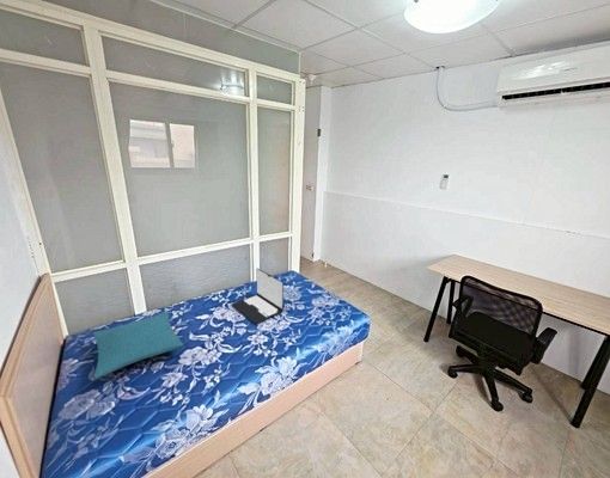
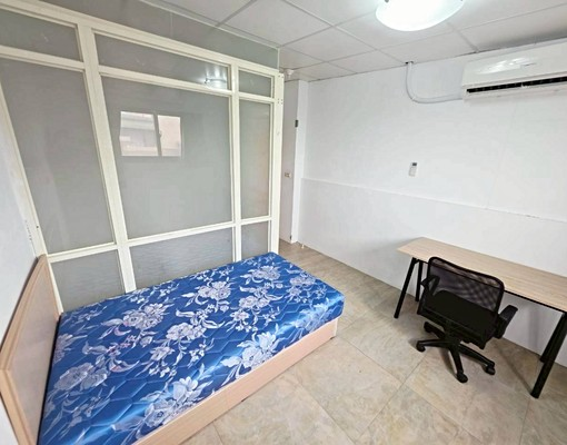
- laptop [231,268,285,325]
- pillow [92,311,184,380]
